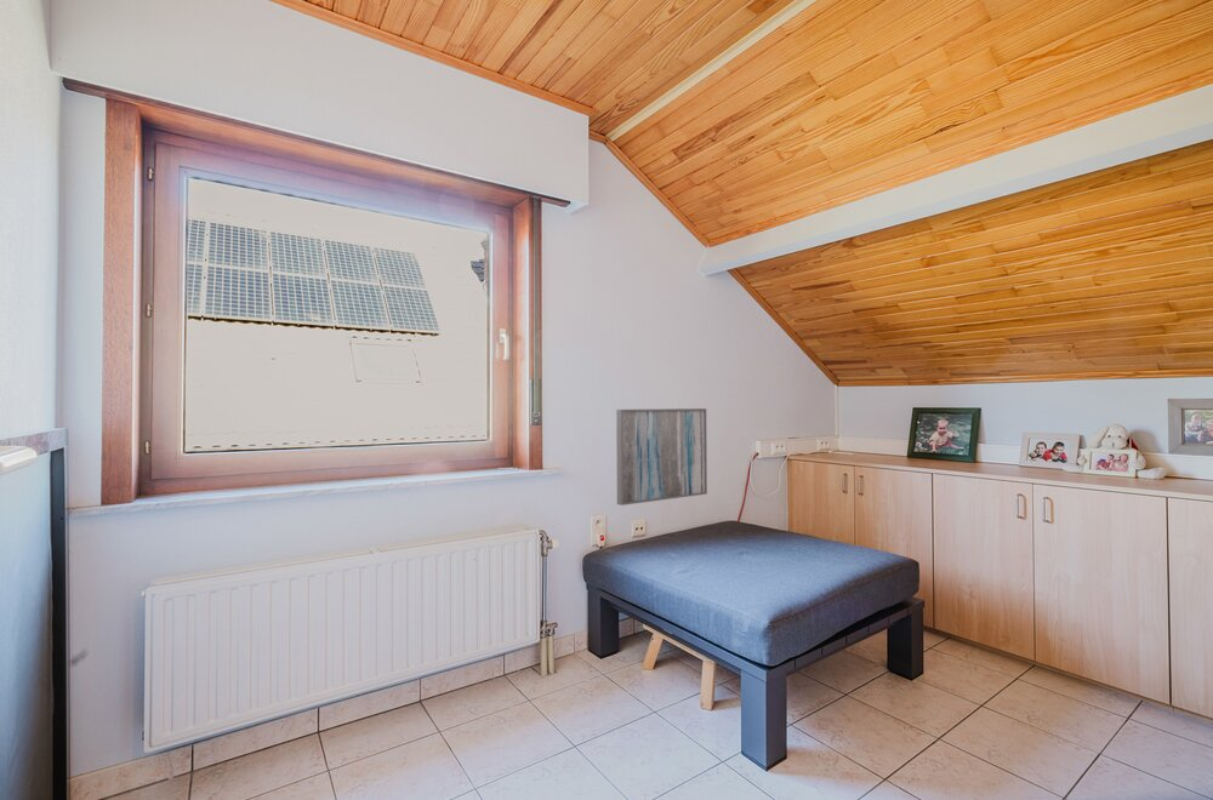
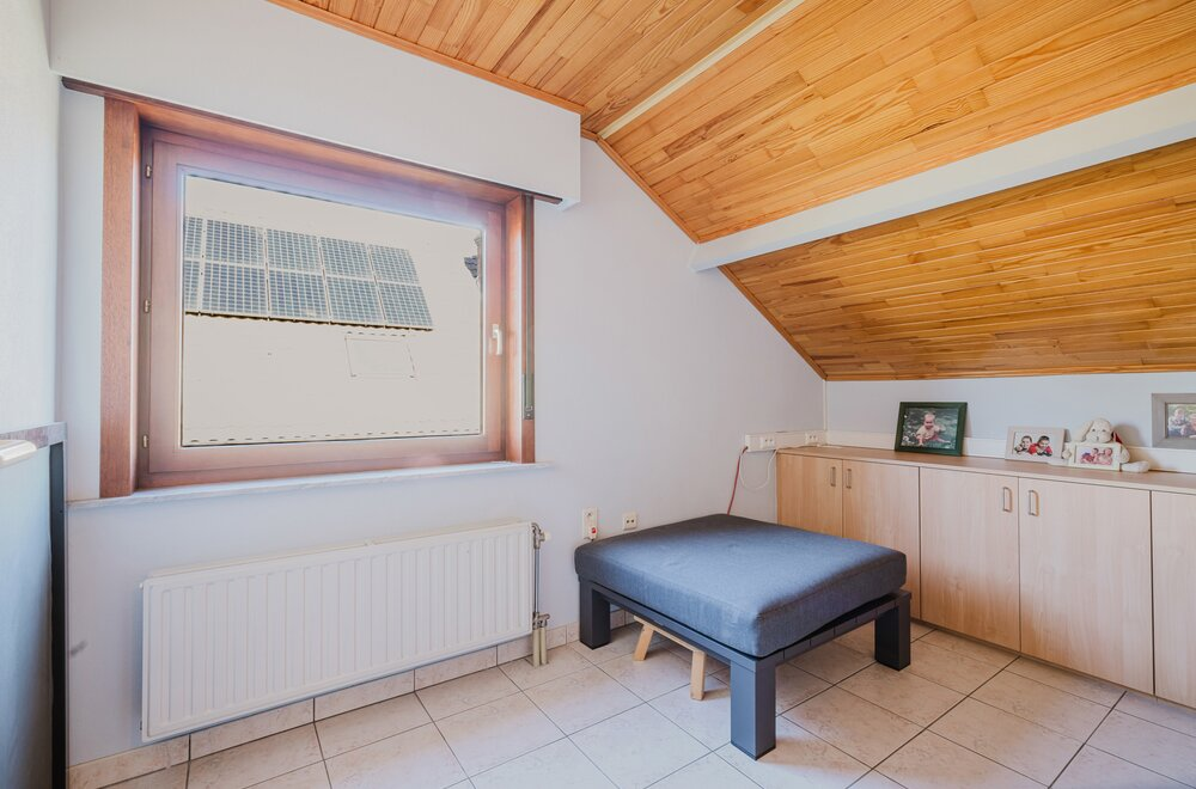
- wall art [615,407,708,507]
